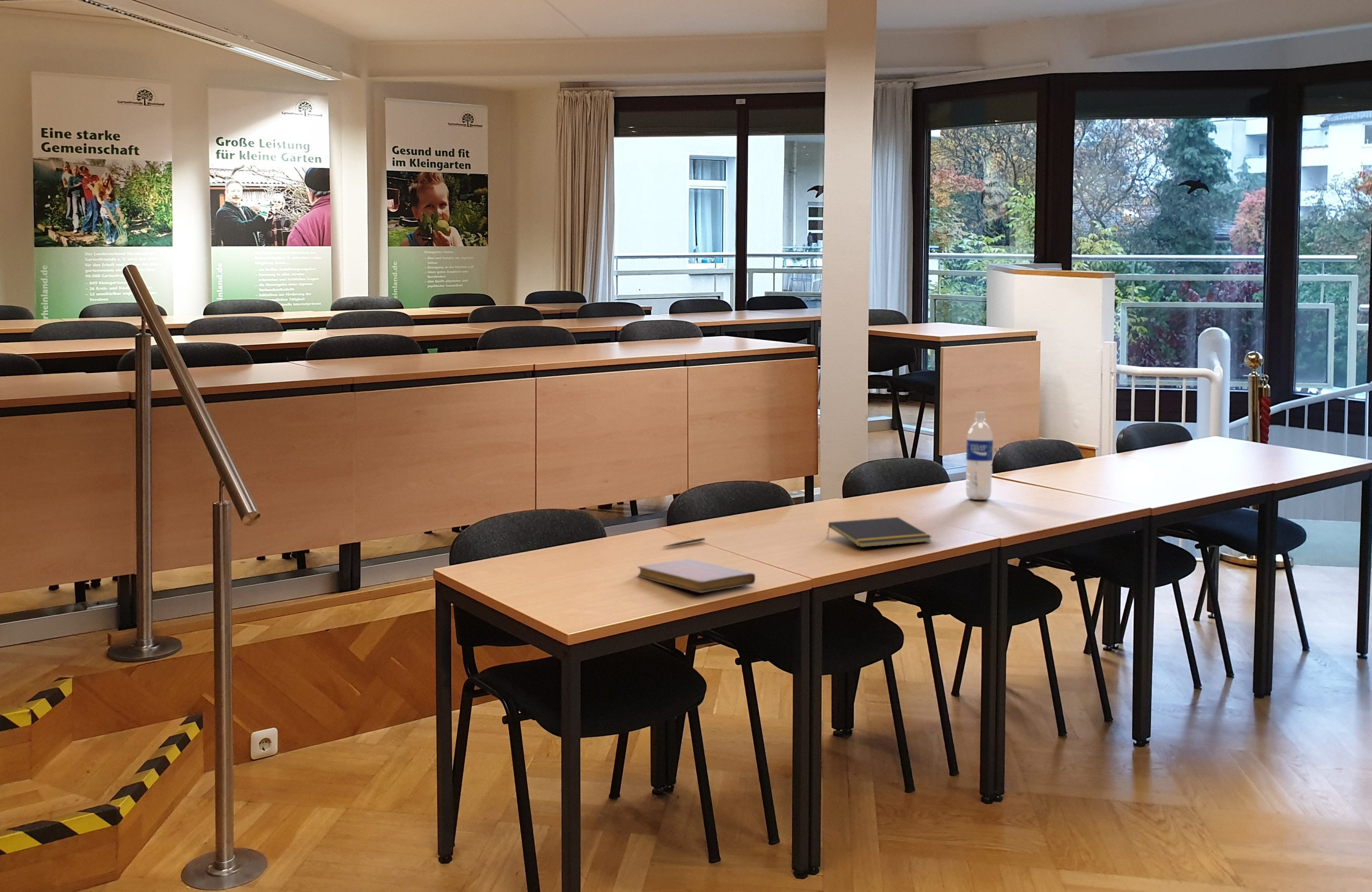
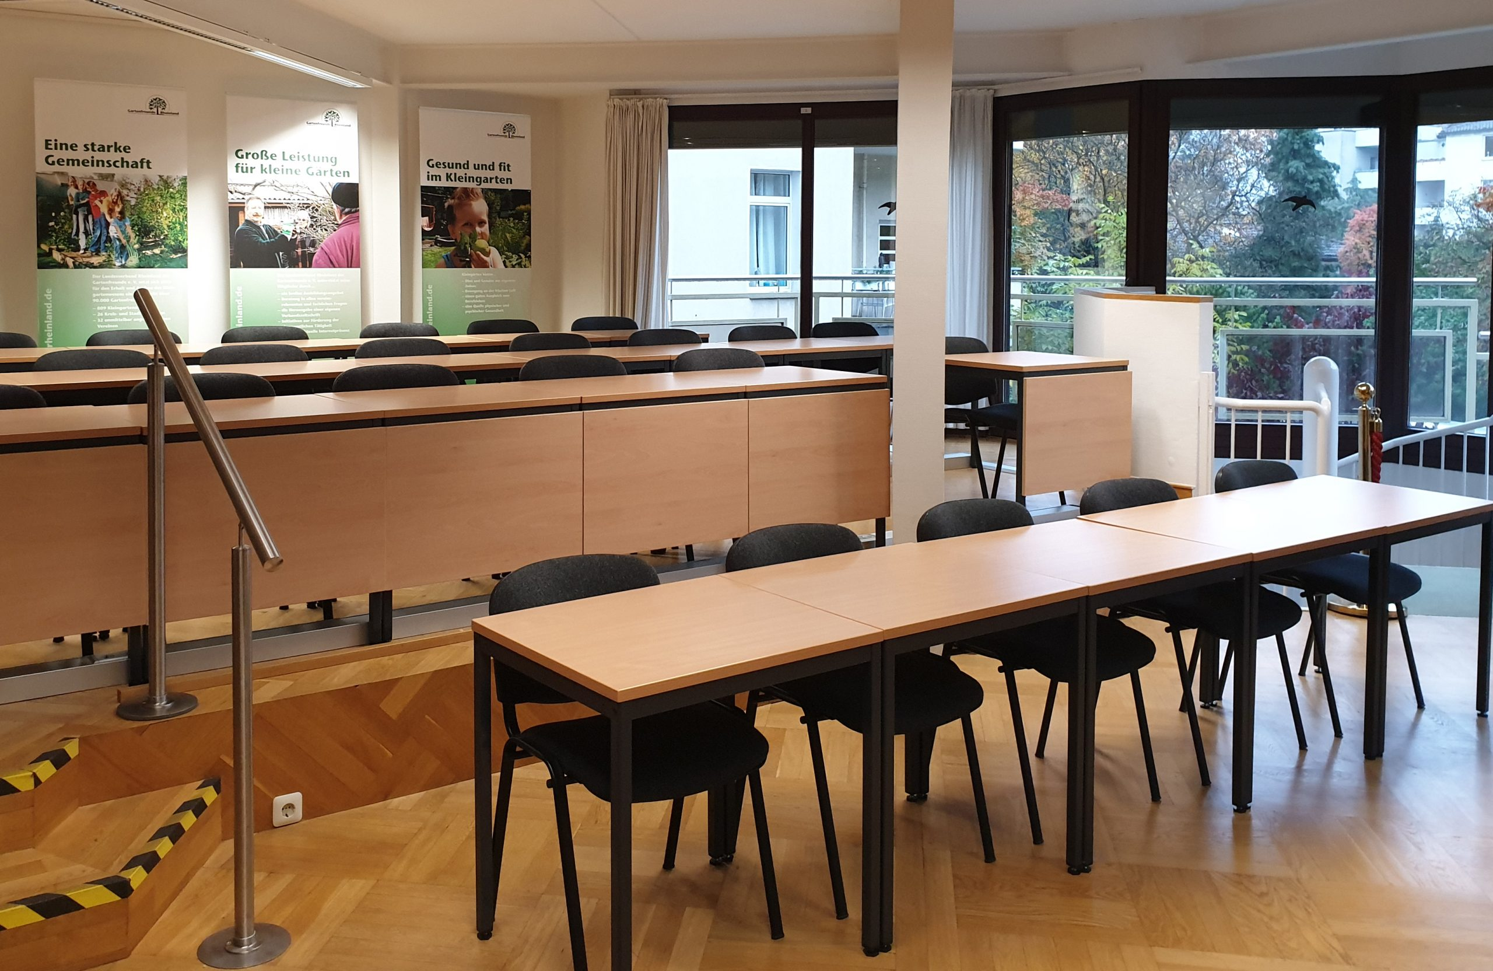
- notepad [826,517,933,548]
- water bottle [965,411,994,500]
- notebook [637,559,756,593]
- pen [662,537,706,548]
